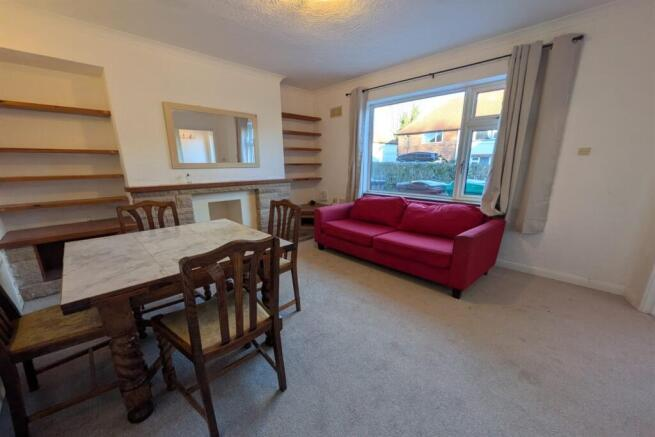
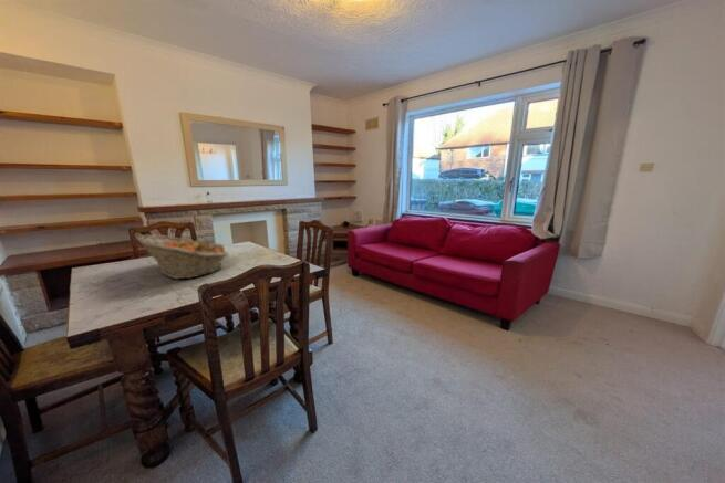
+ fruit basket [135,233,229,280]
